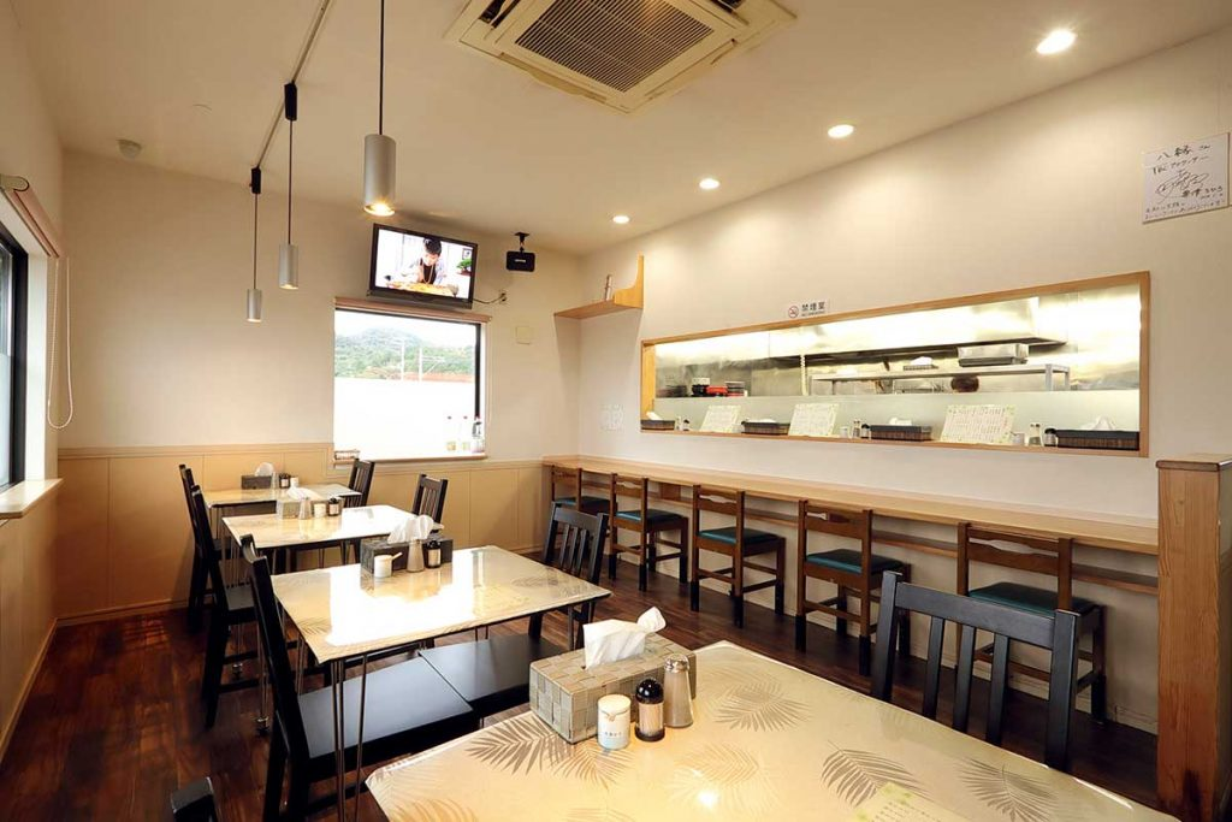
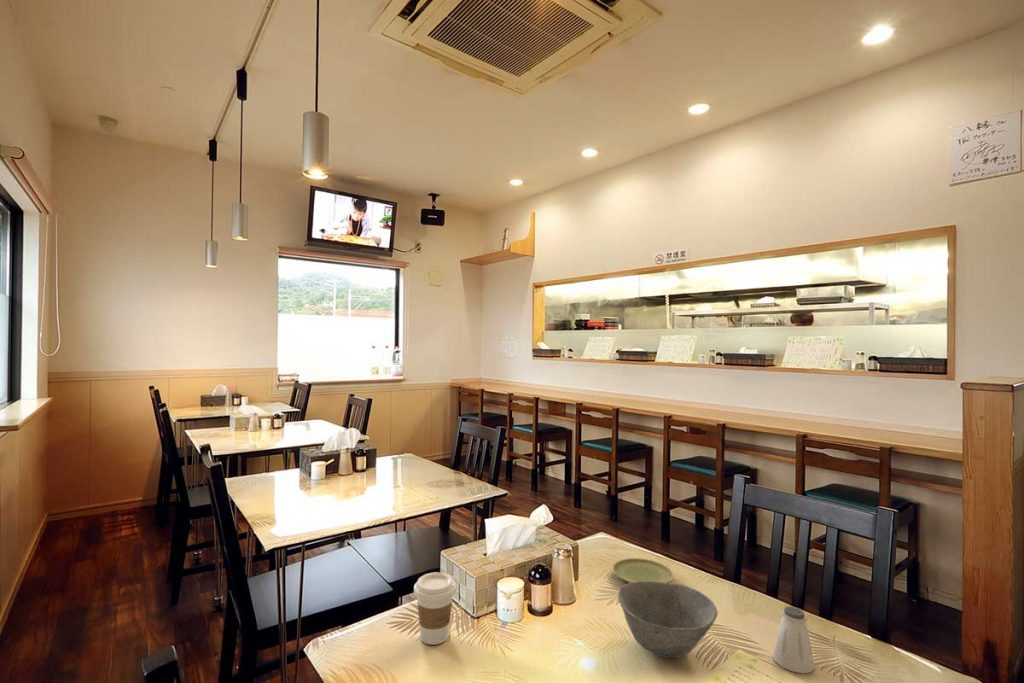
+ coffee cup [413,571,457,646]
+ saltshaker [772,605,816,674]
+ bowl [617,581,719,659]
+ plate [611,557,675,583]
